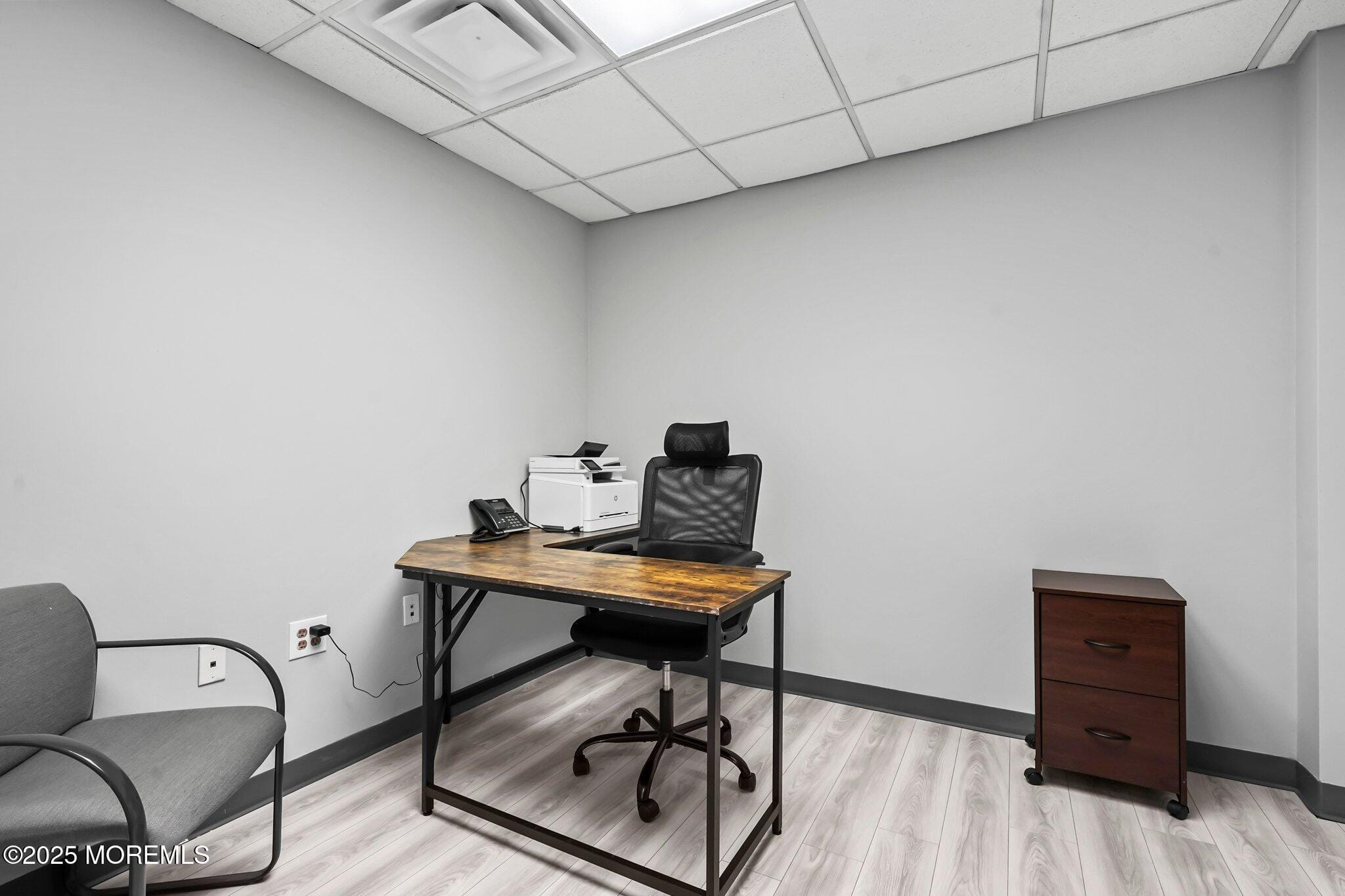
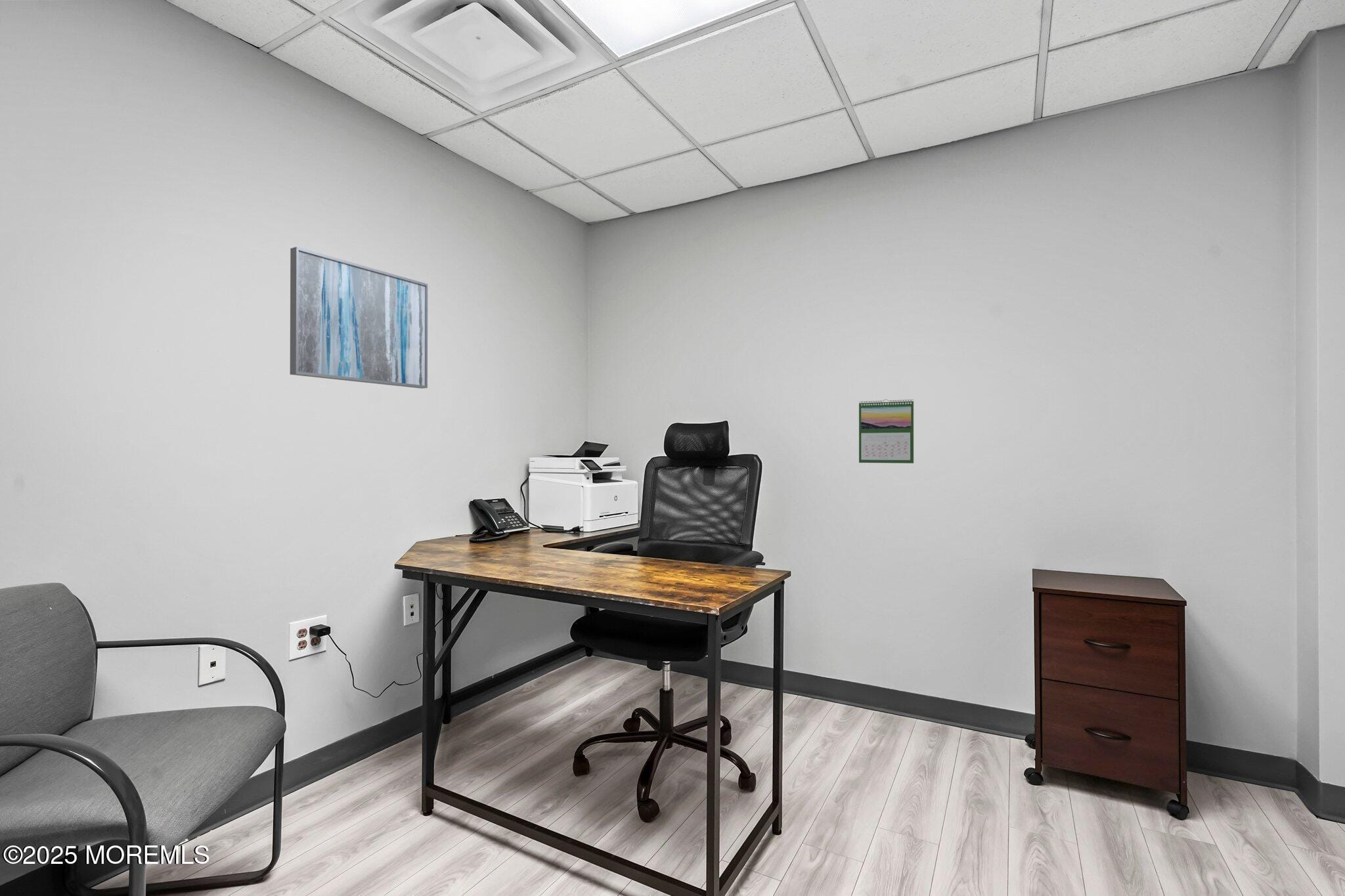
+ wall art [290,246,428,389]
+ calendar [858,398,914,464]
